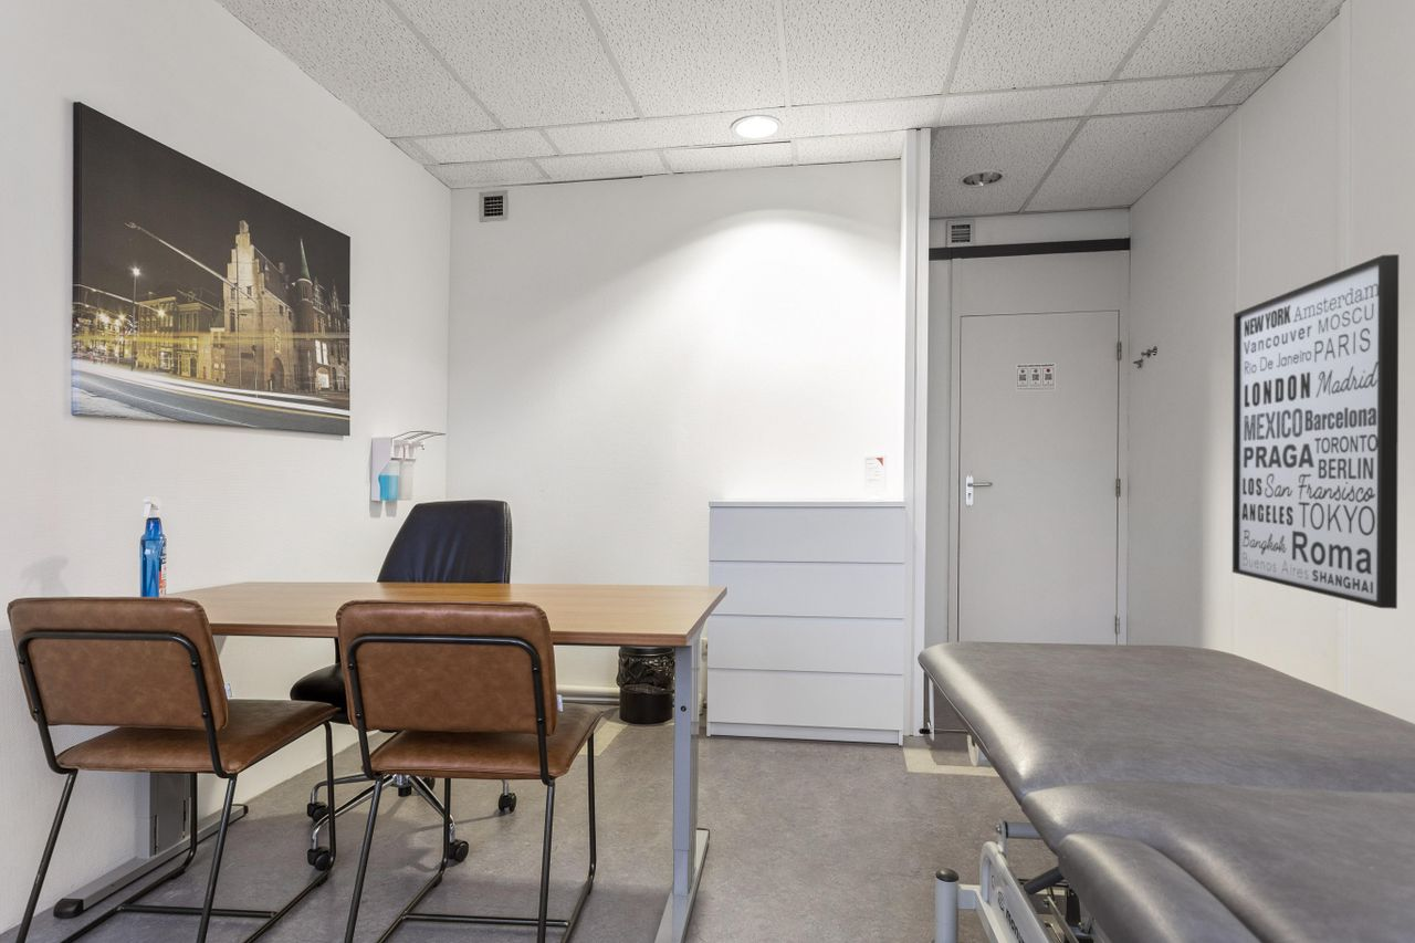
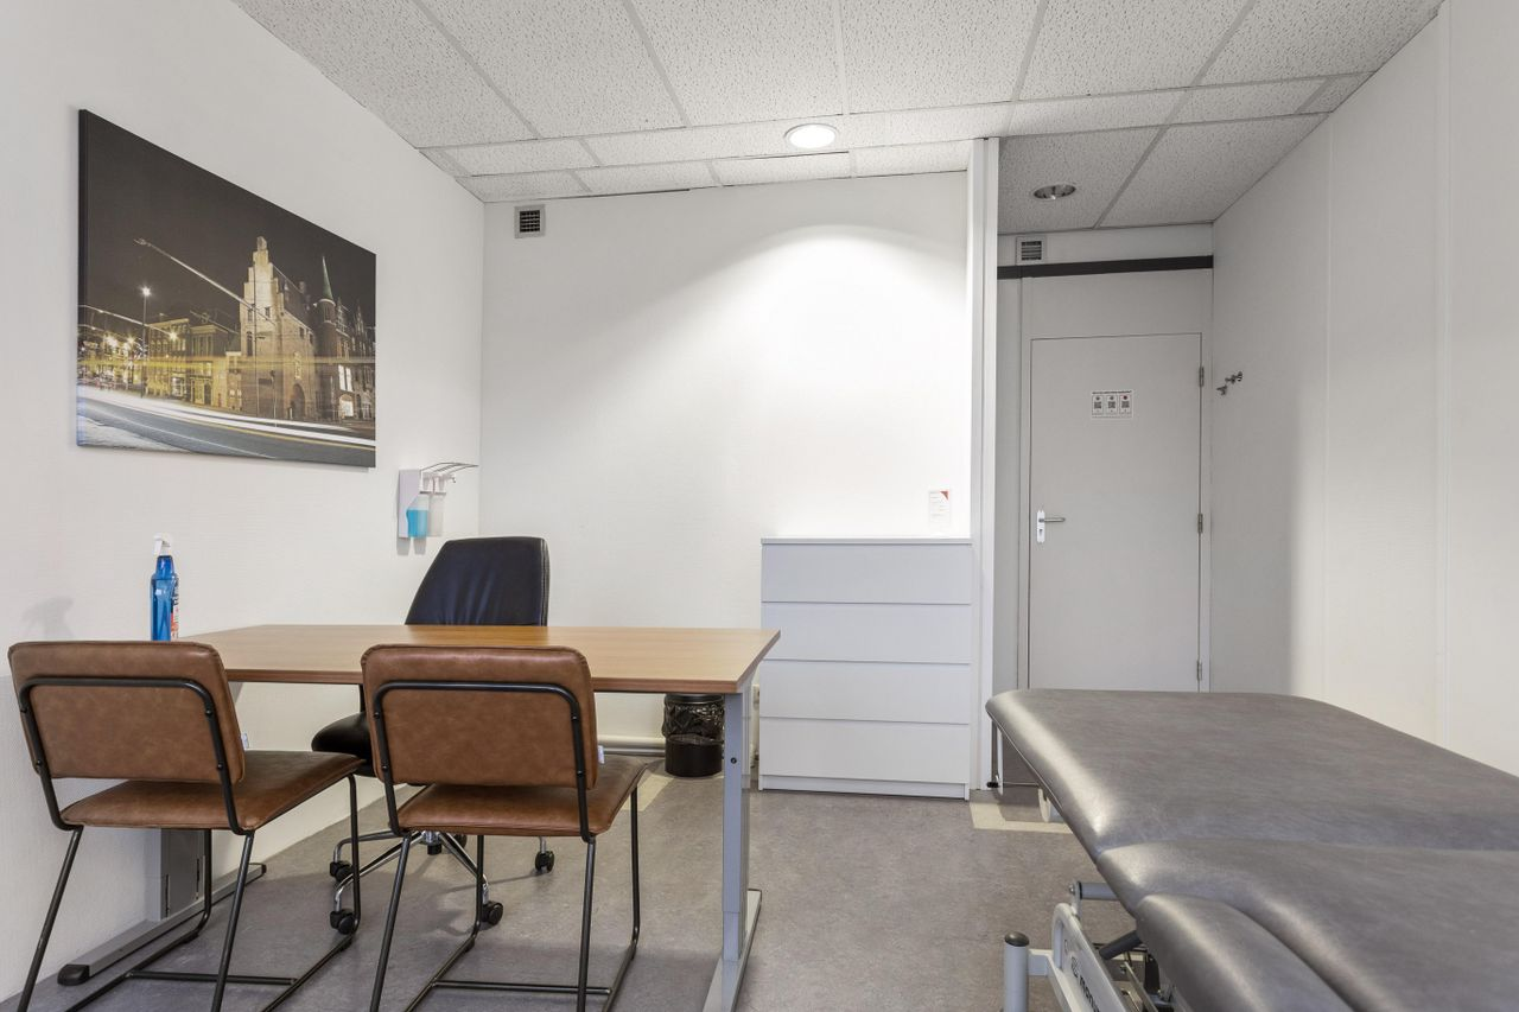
- wall art [1231,253,1400,610]
